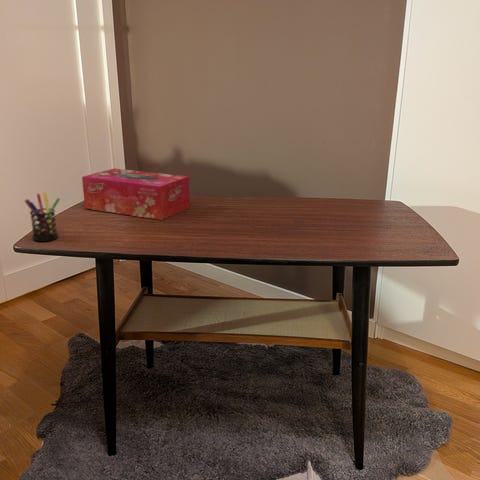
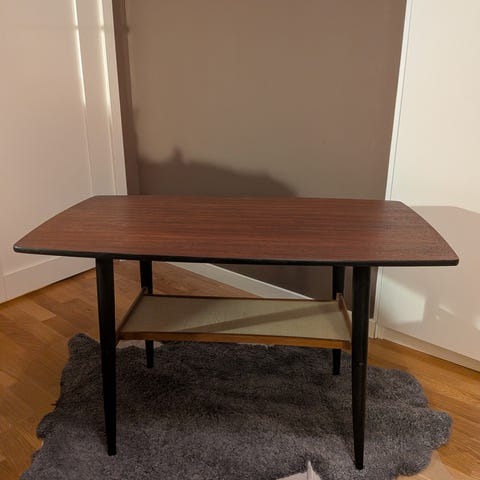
- tissue box [81,168,191,221]
- pen holder [24,192,61,242]
